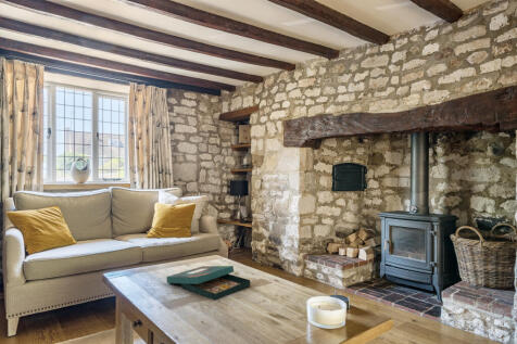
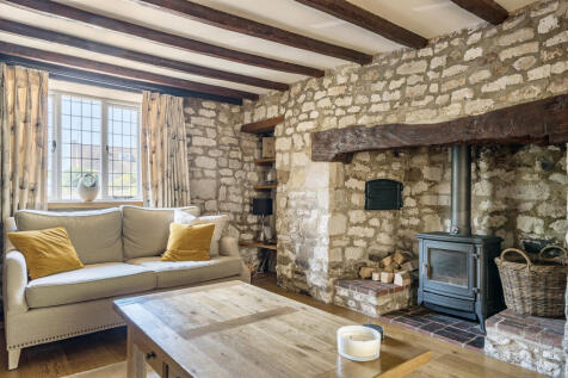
- board game [165,265,251,302]
